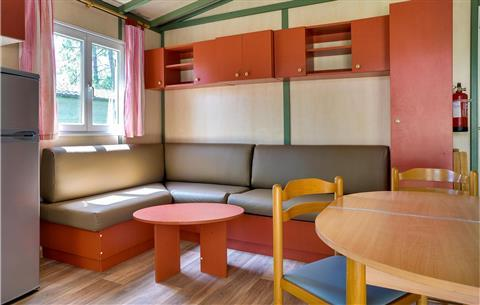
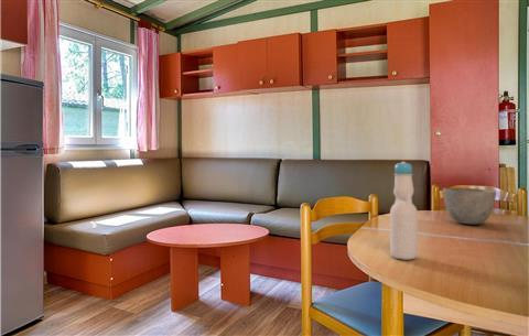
+ bottle [389,161,419,261]
+ bowl [442,186,497,226]
